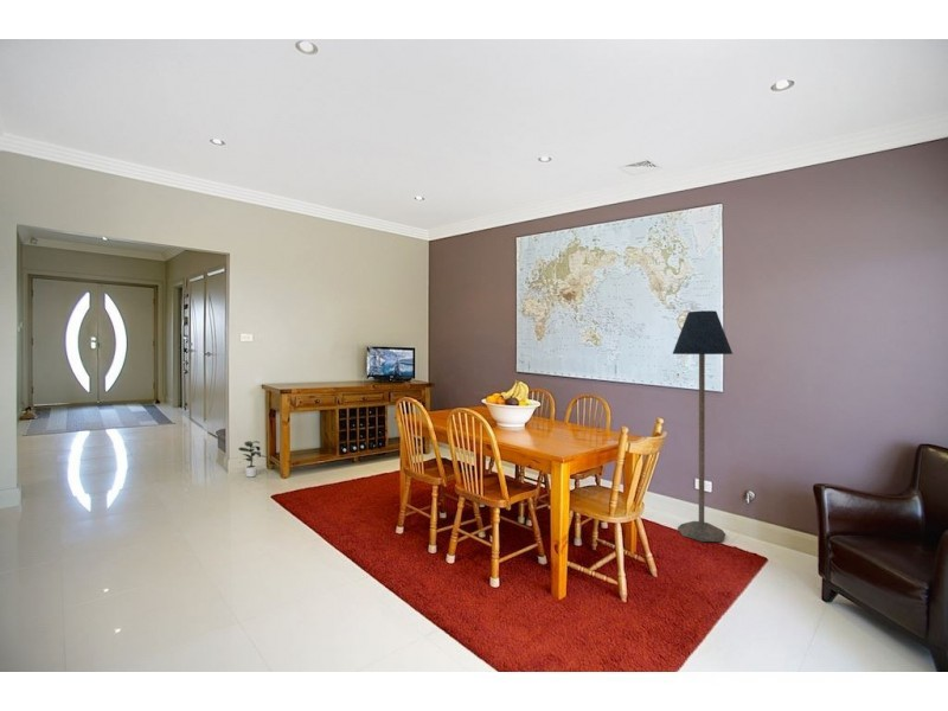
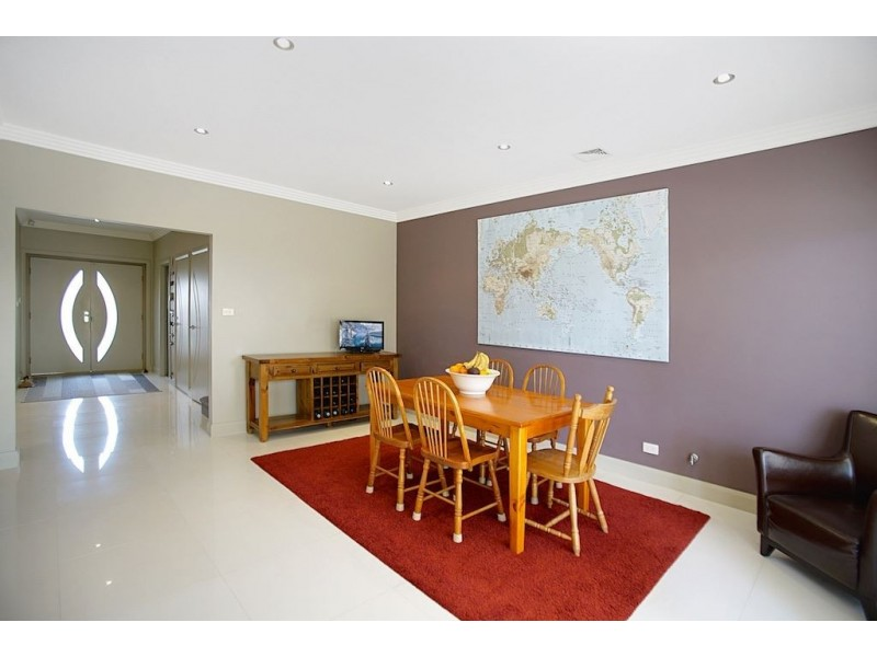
- potted plant [238,440,268,479]
- floor lamp [672,309,734,543]
